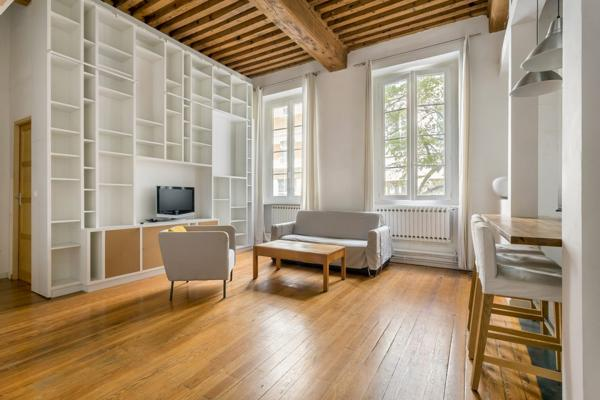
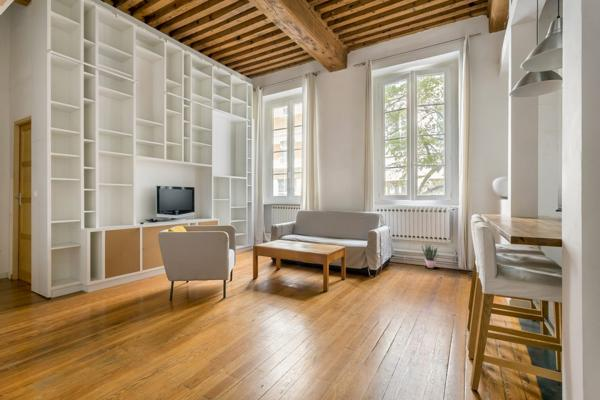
+ potted plant [421,243,440,269]
